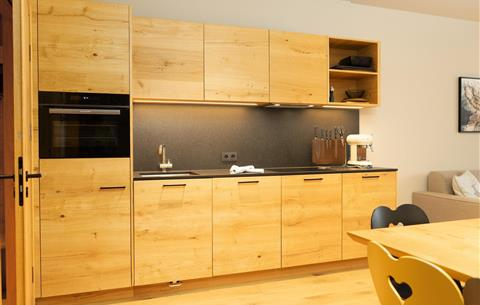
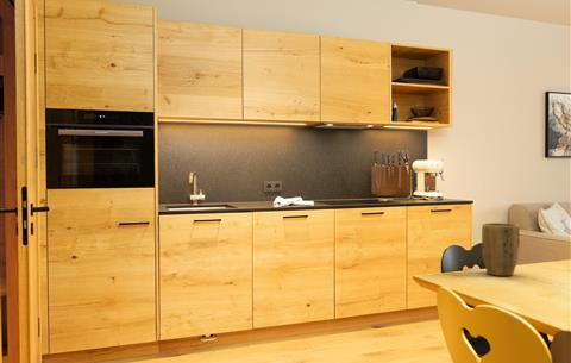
+ plant pot [481,221,521,277]
